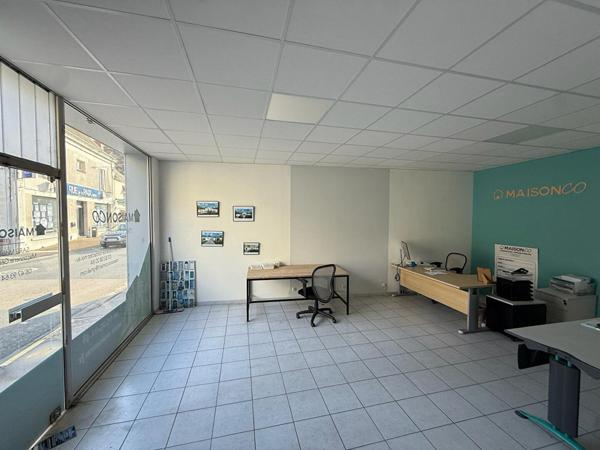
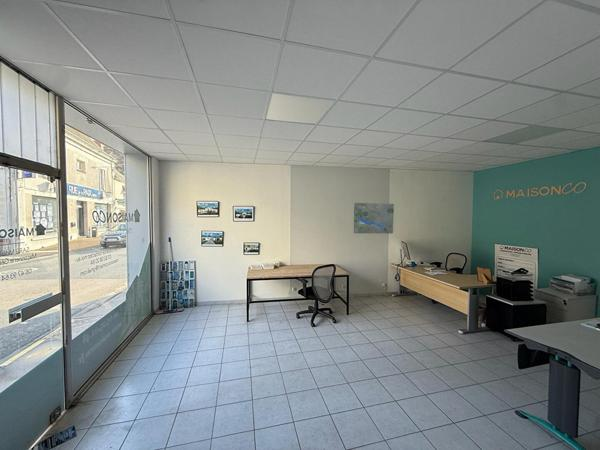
+ road map [353,202,395,234]
